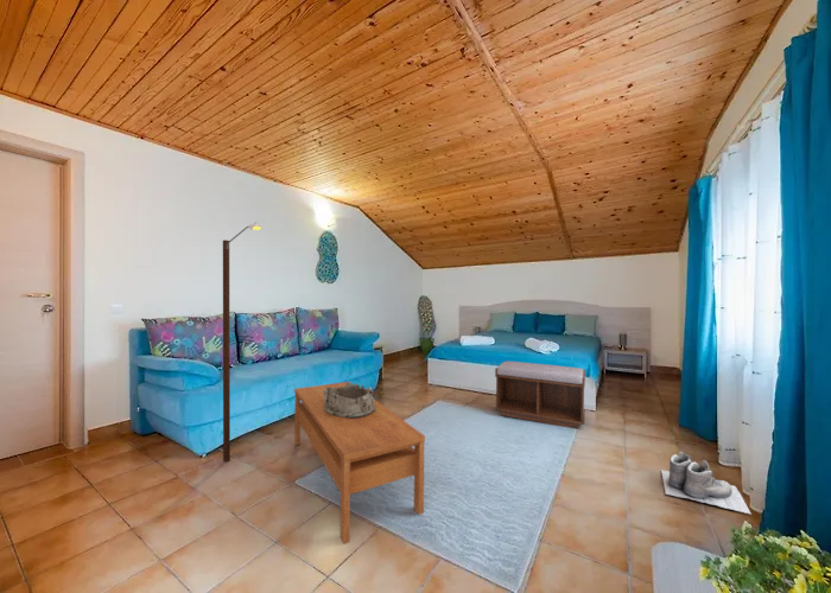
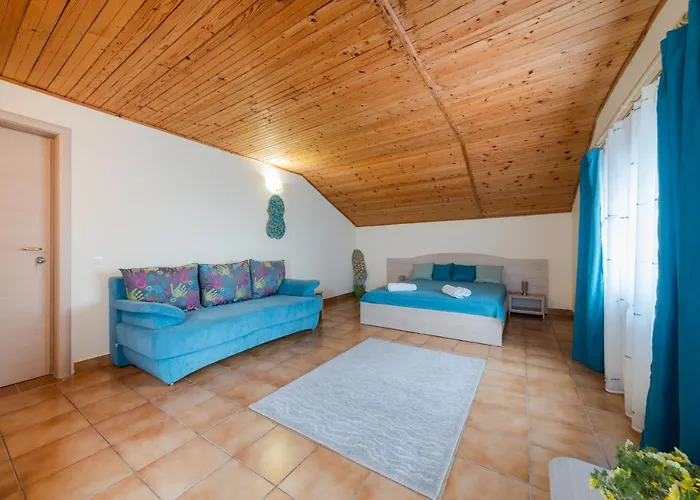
- coffee table [293,381,426,546]
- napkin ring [324,382,375,419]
- street lamp [222,222,264,463]
- bench [494,361,586,429]
- boots [660,451,753,515]
